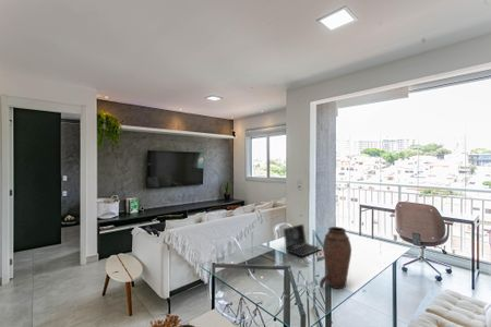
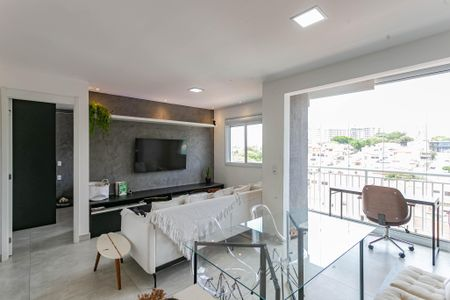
- vase [319,226,352,290]
- laptop [282,223,321,257]
